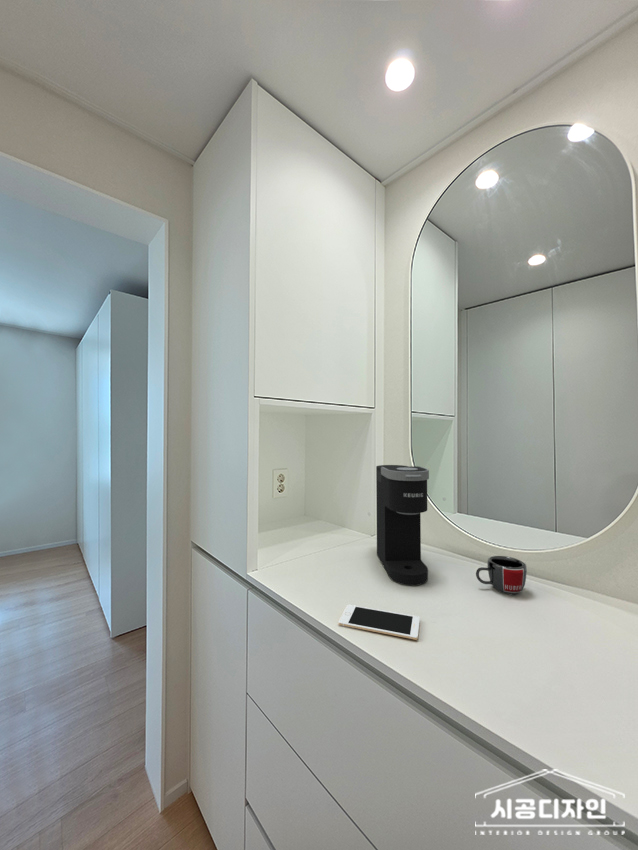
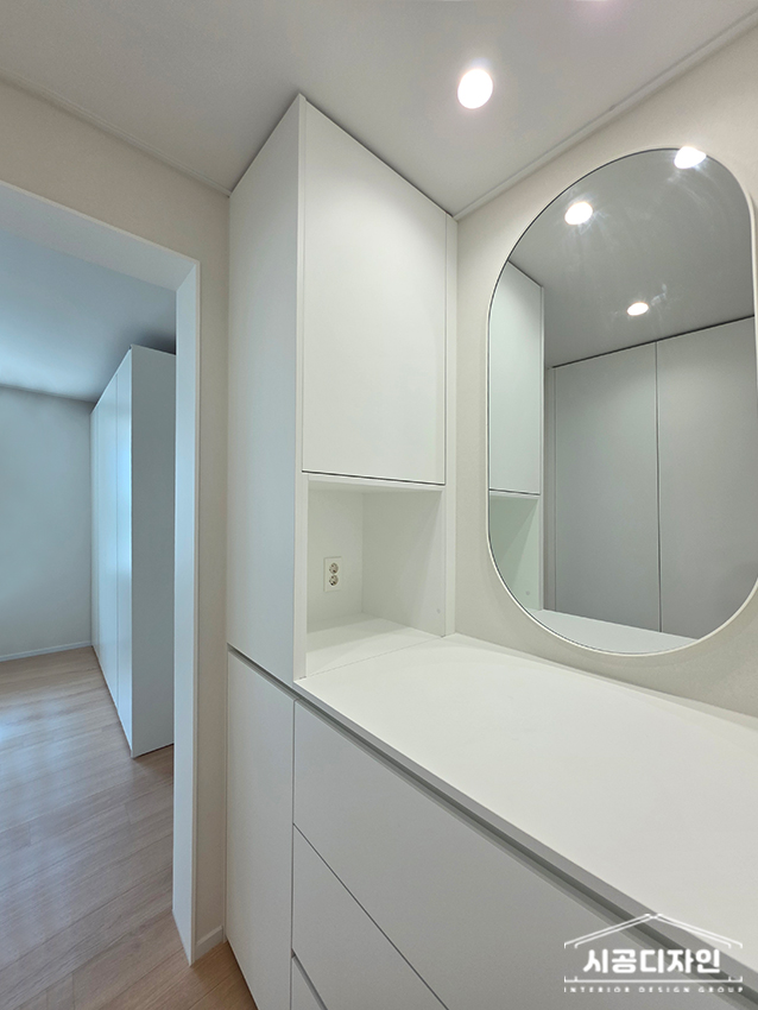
- mug [475,555,528,596]
- cell phone [338,604,421,641]
- coffee maker [375,464,430,586]
